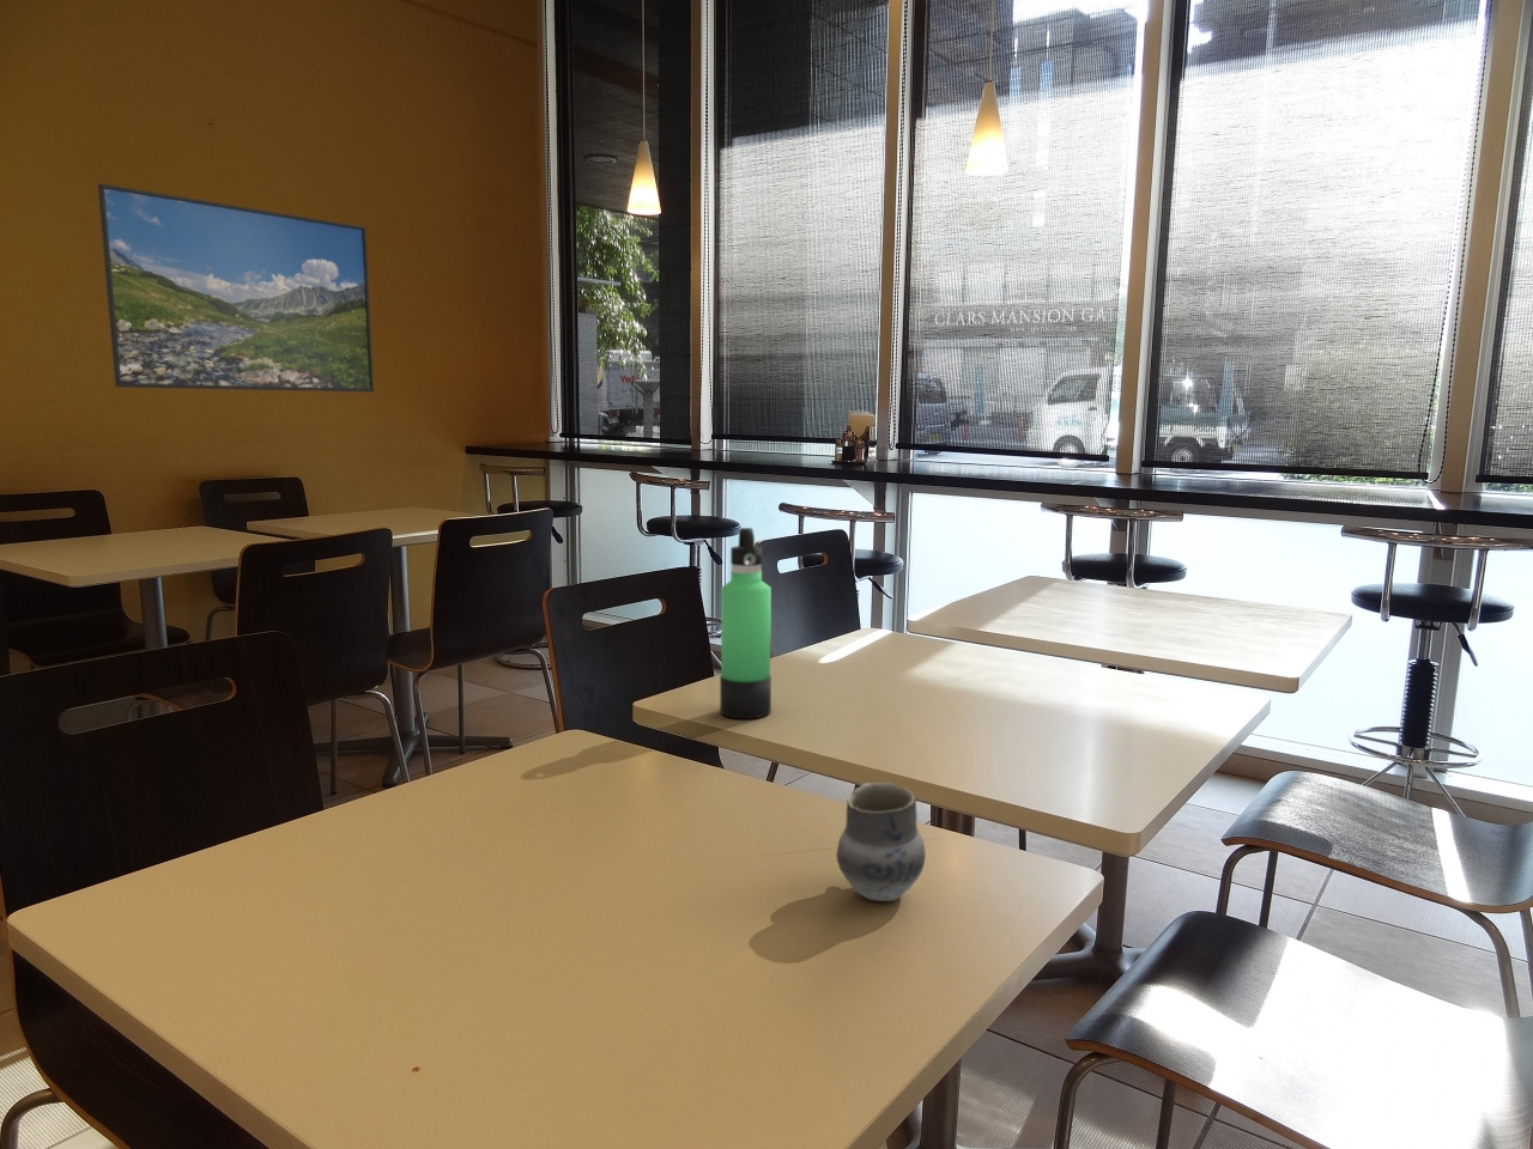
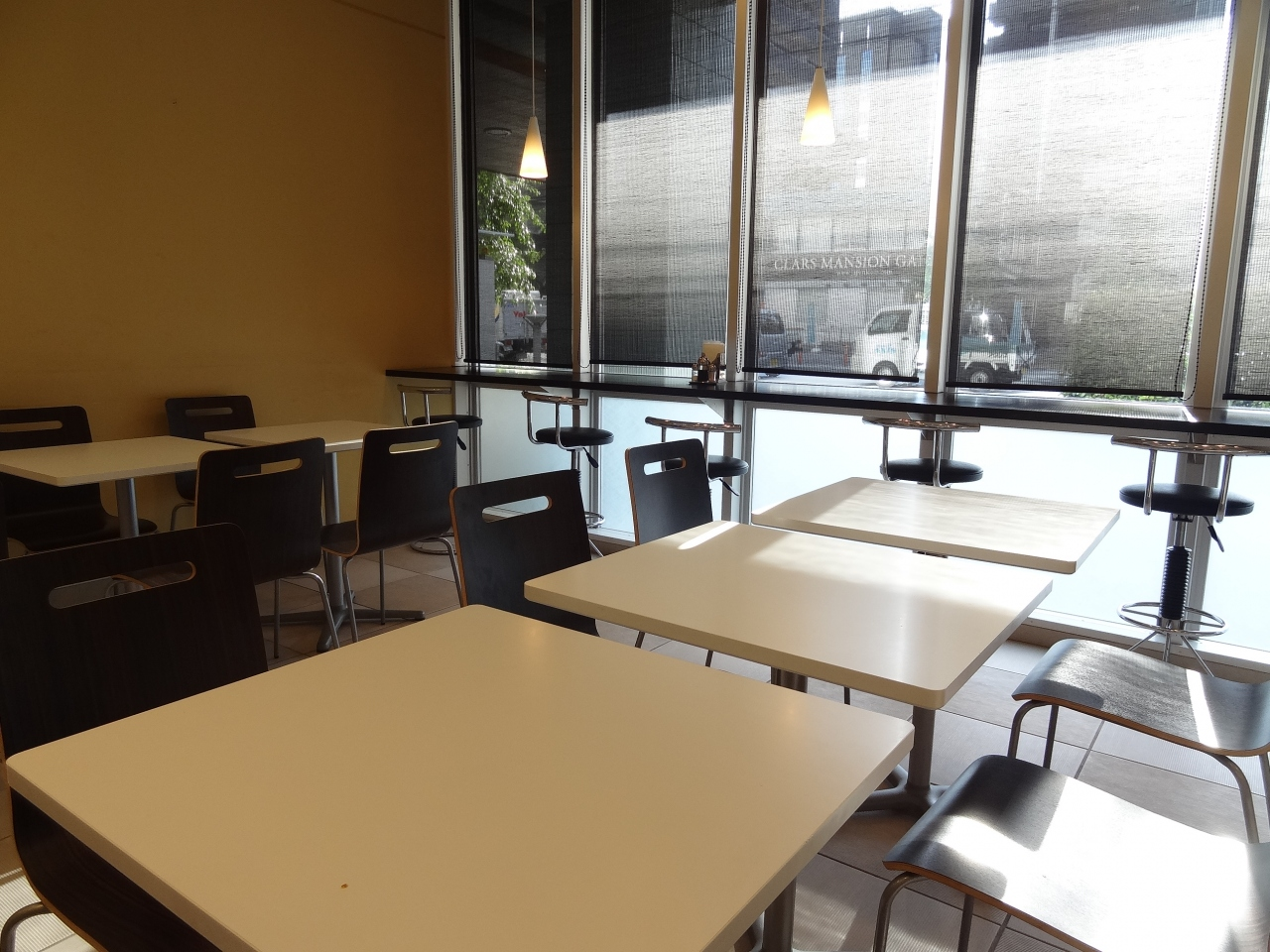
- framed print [97,183,375,392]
- thermos bottle [718,526,773,719]
- cup [835,782,927,903]
